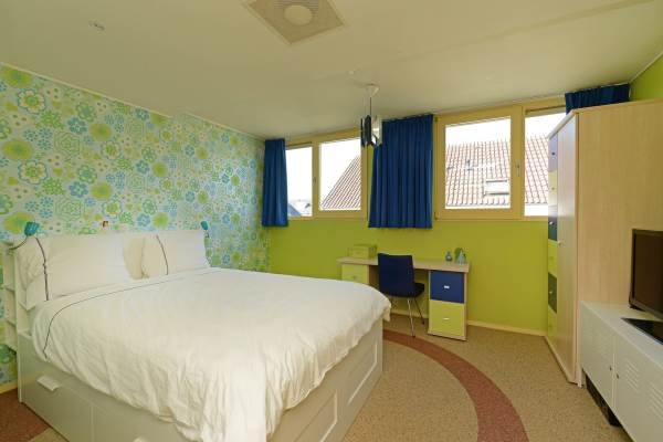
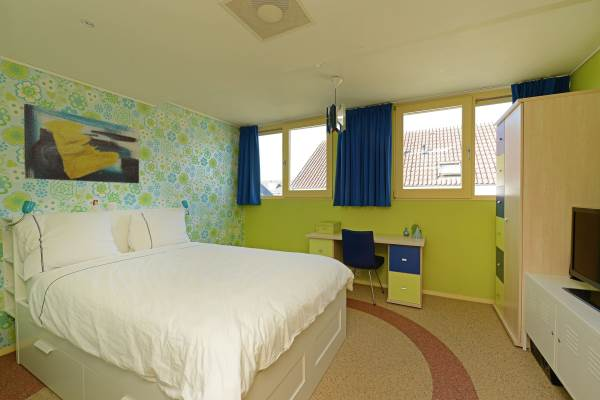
+ wall art [23,103,140,184]
